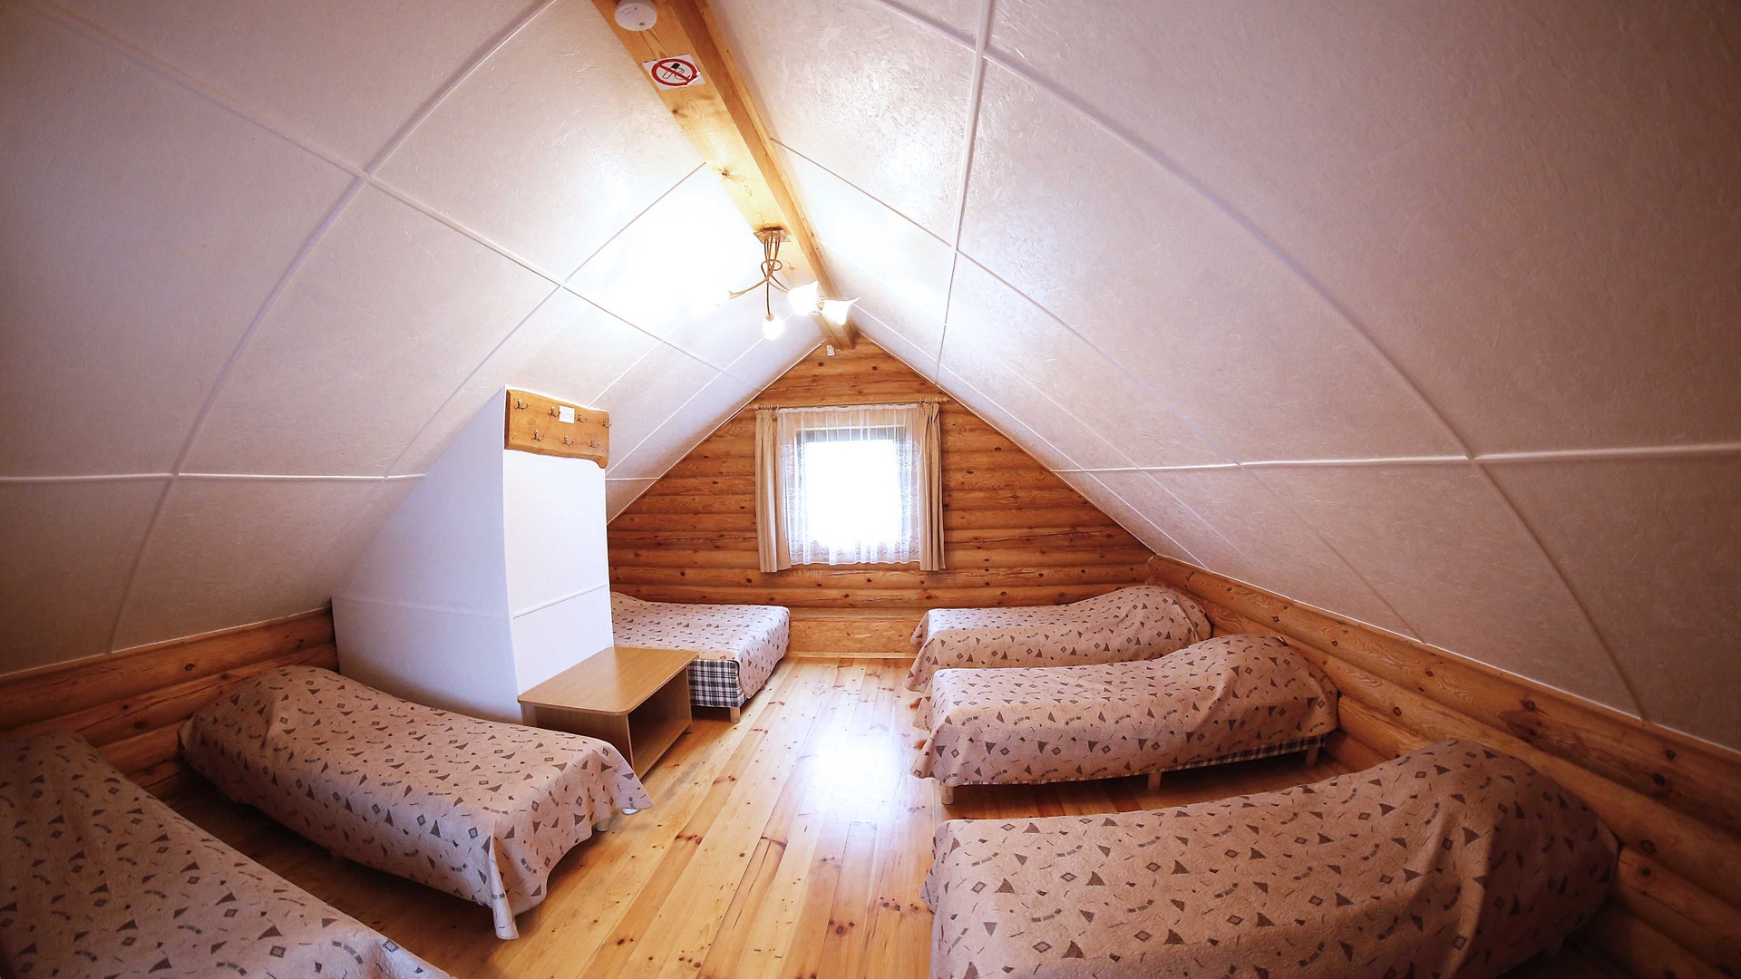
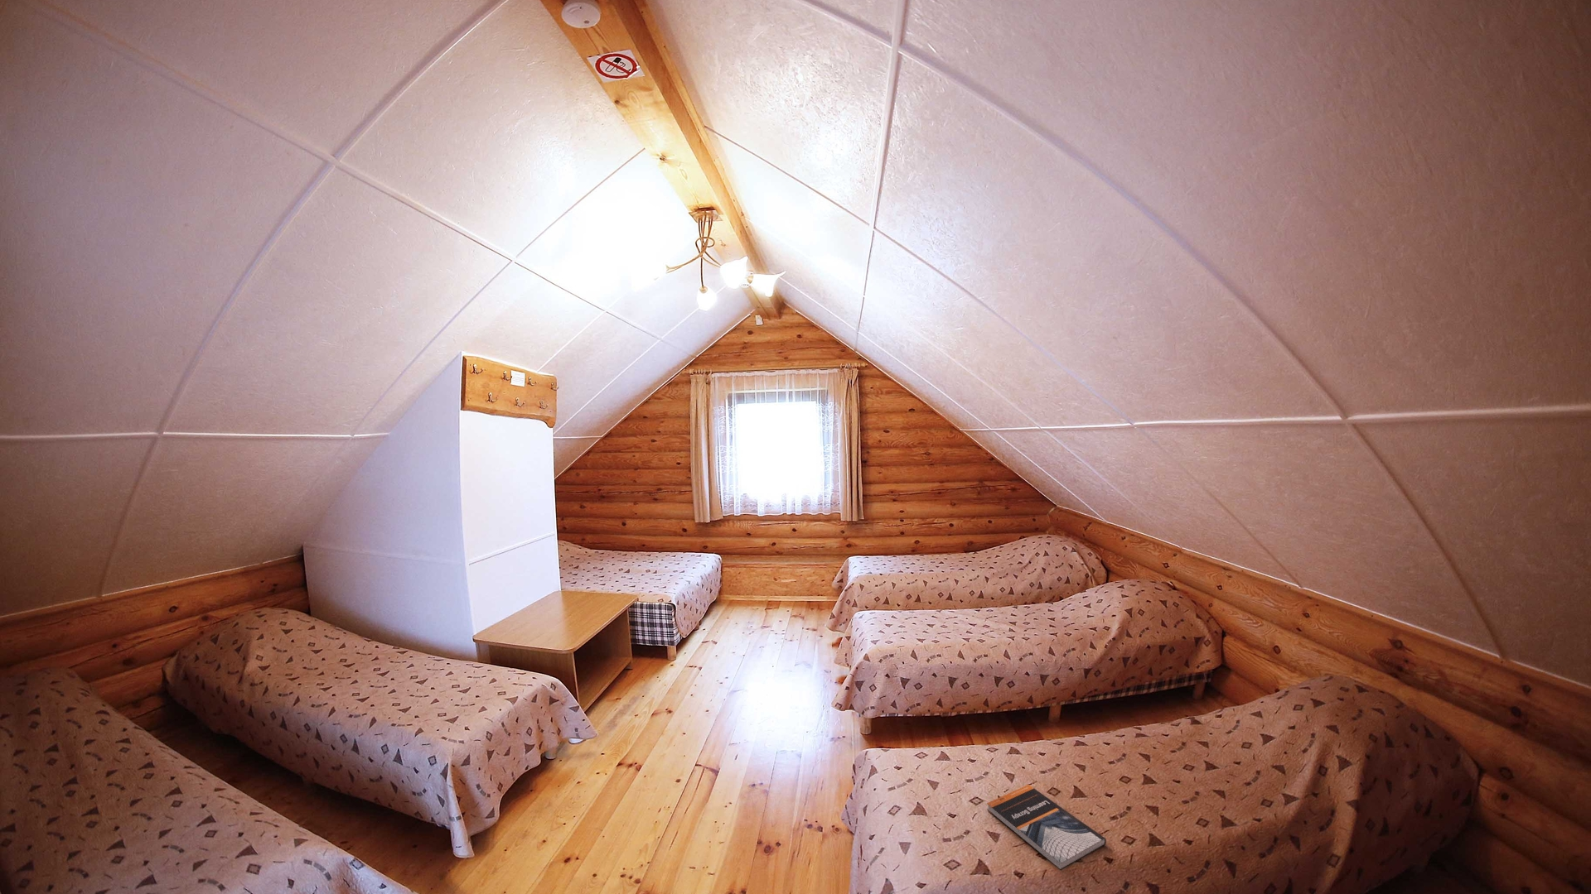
+ book [986,784,1107,871]
